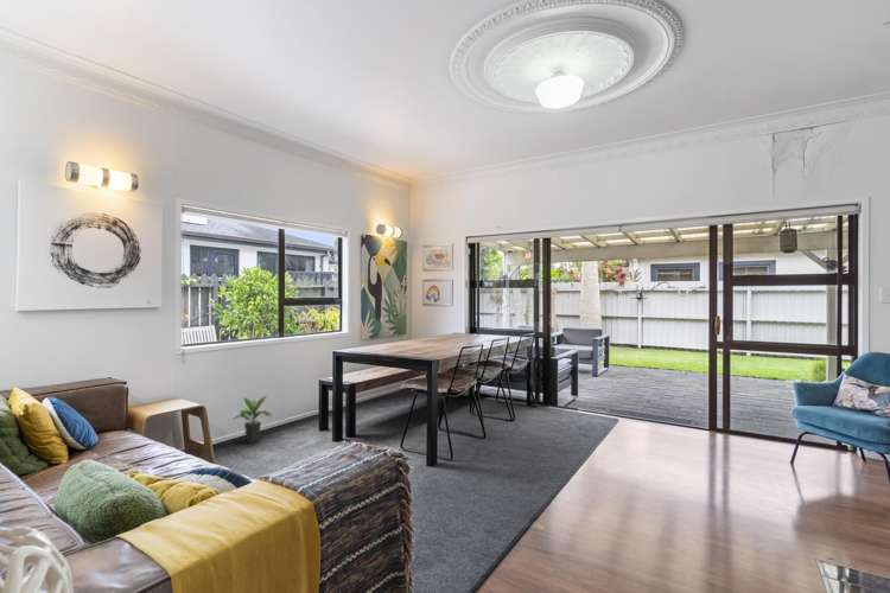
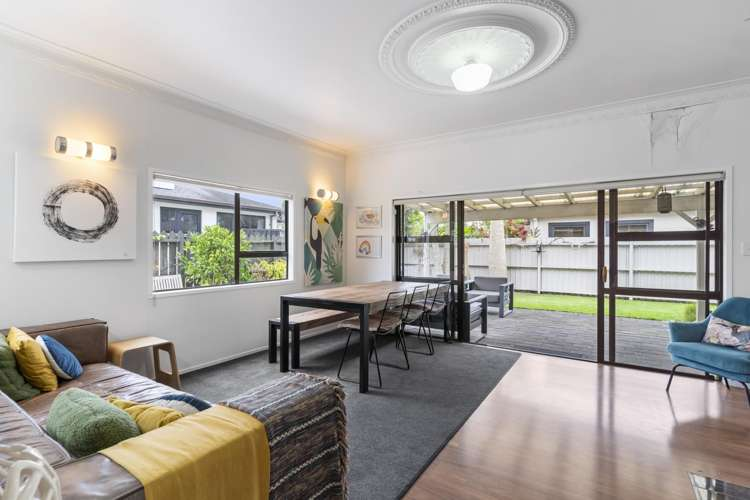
- potted plant [233,395,273,445]
